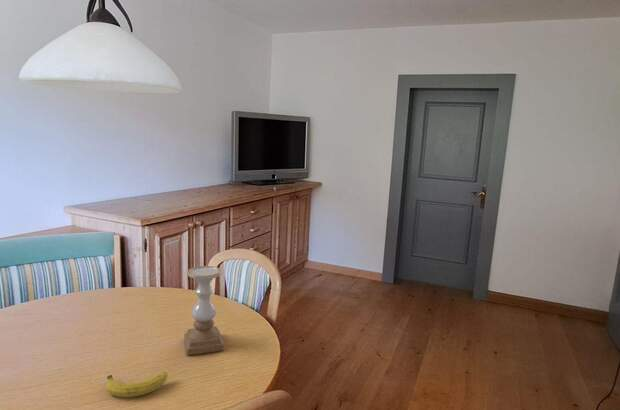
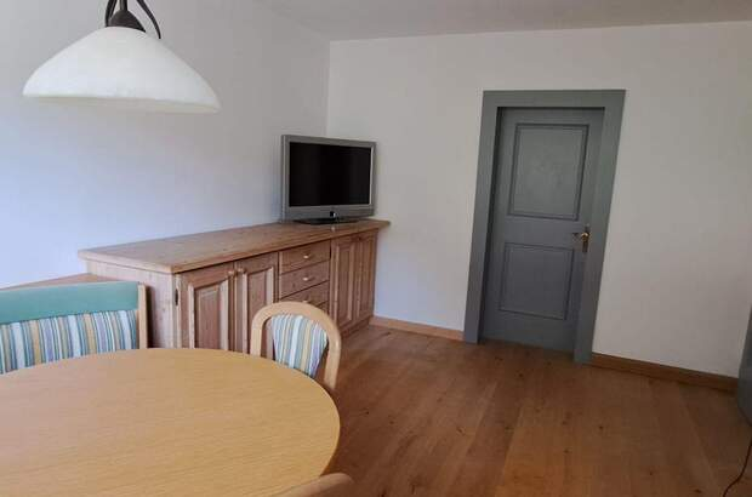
- candle holder [183,265,225,356]
- fruit [105,371,169,398]
